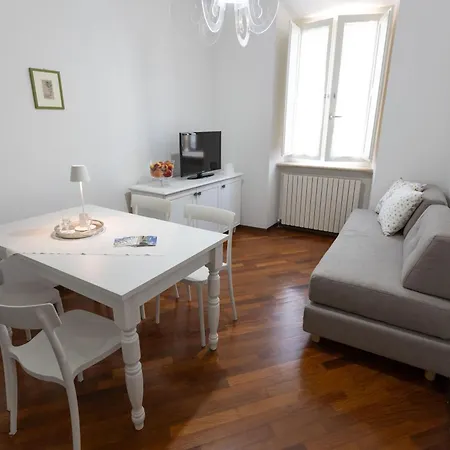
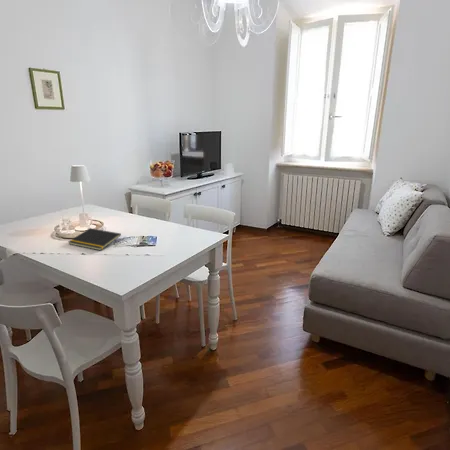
+ notepad [68,227,122,251]
